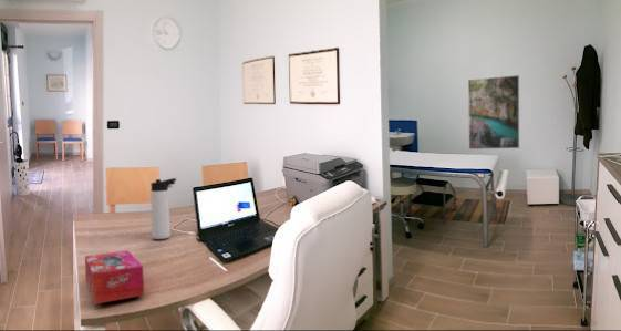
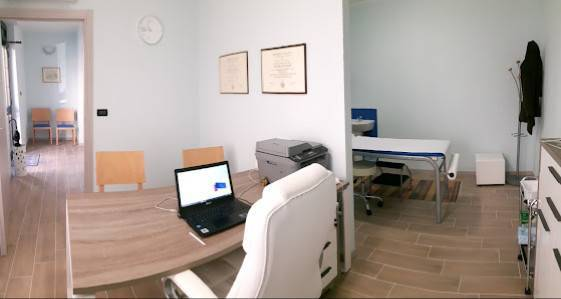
- tissue box [84,249,145,306]
- thermos bottle [149,177,177,240]
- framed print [467,74,520,151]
